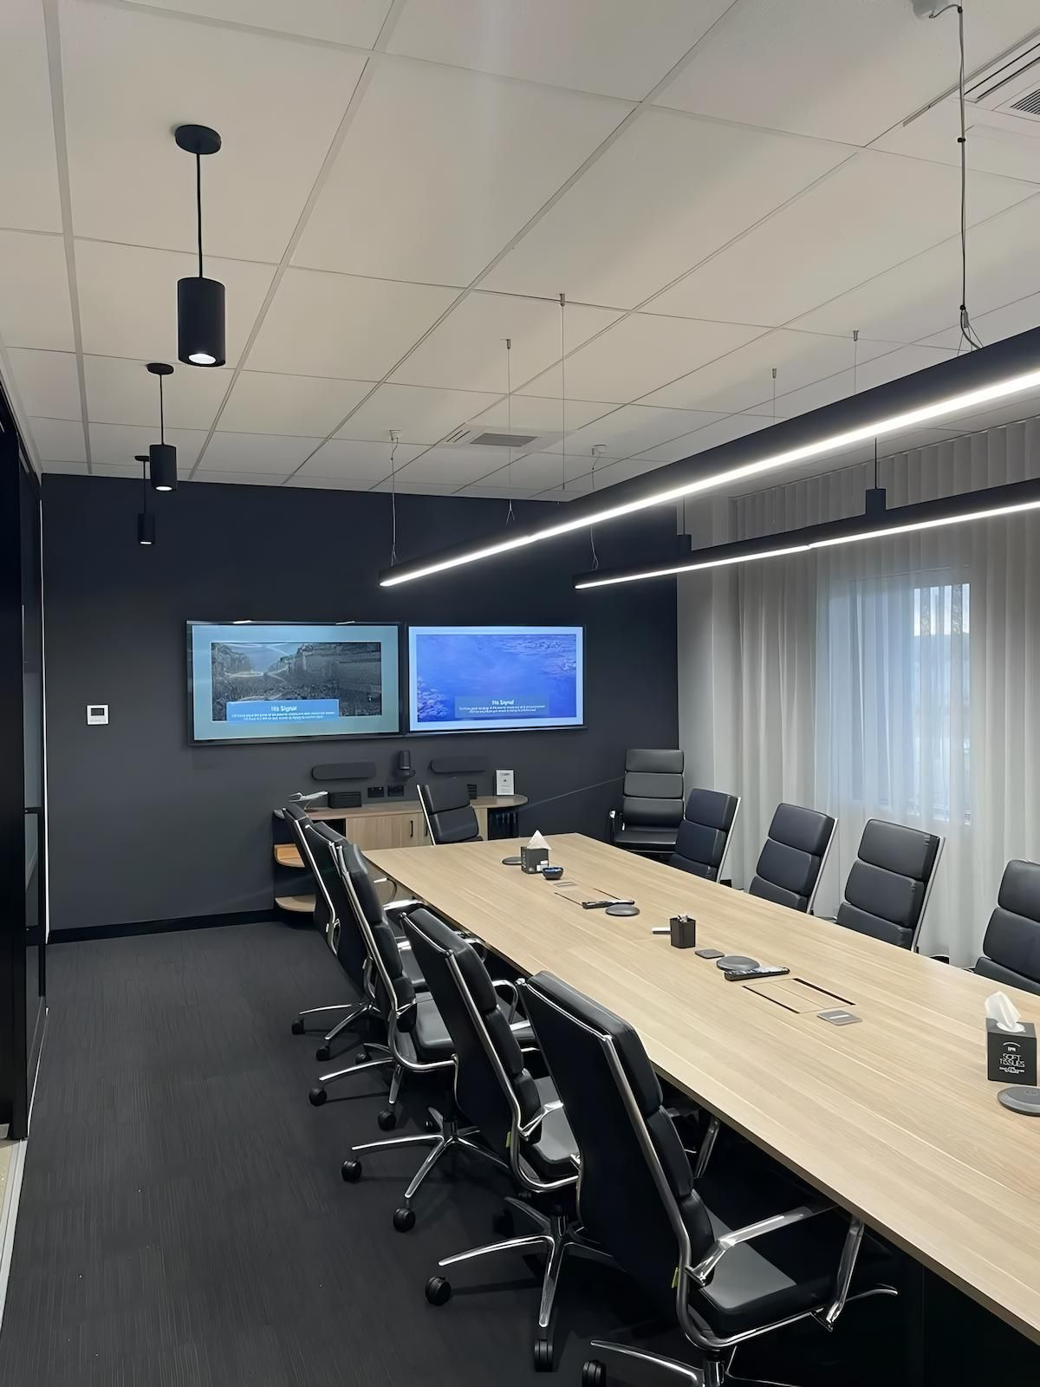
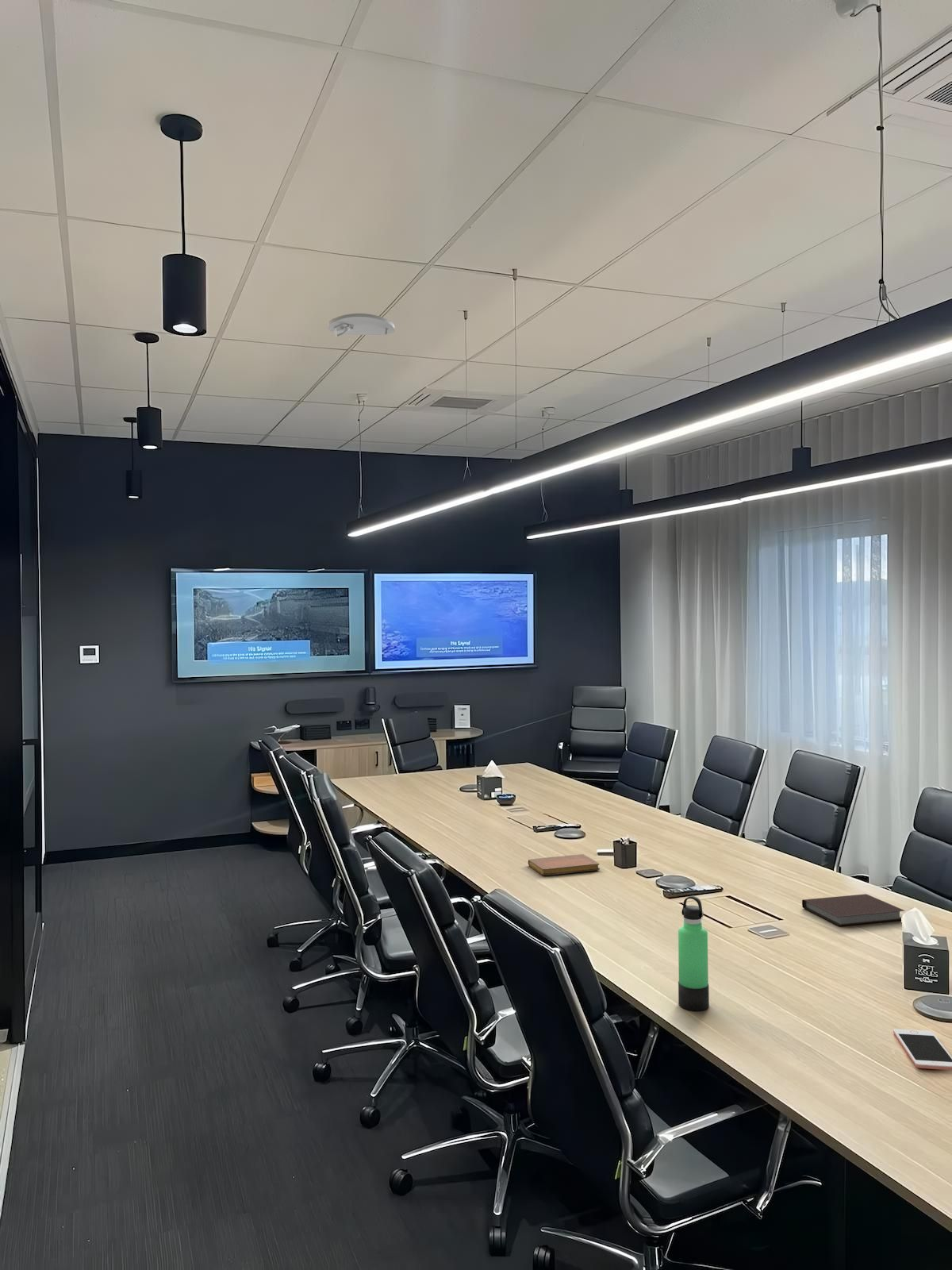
+ notebook [528,853,601,876]
+ cell phone [893,1028,952,1071]
+ smoke detector [328,313,395,338]
+ thermos bottle [678,895,710,1011]
+ notebook [801,893,906,927]
